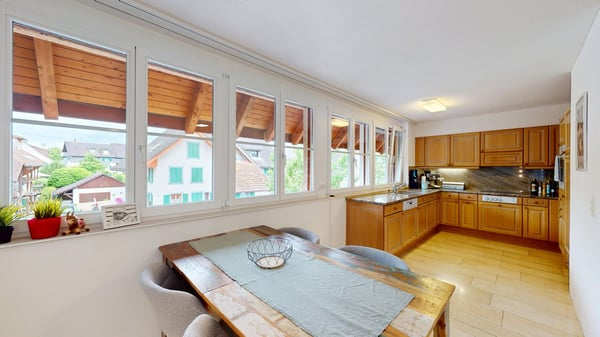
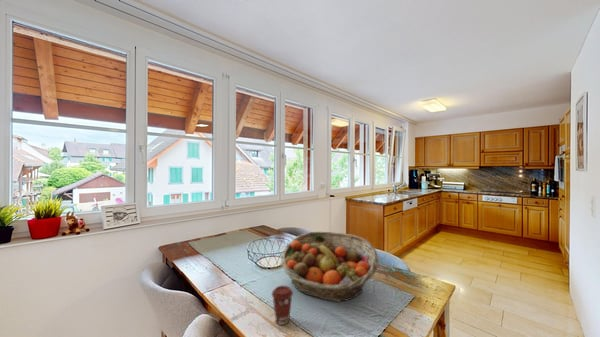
+ coffee cup [271,285,294,326]
+ fruit basket [280,231,380,302]
